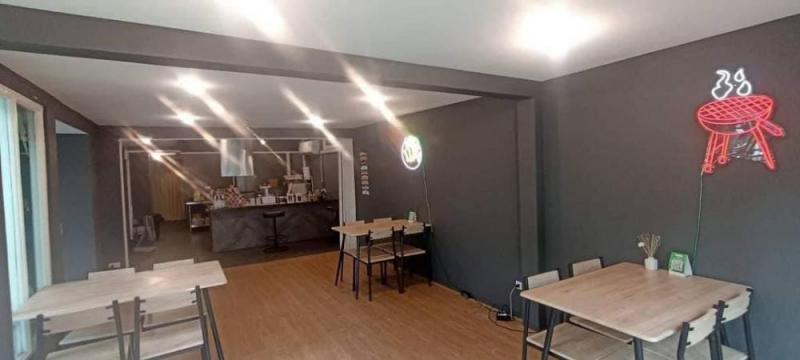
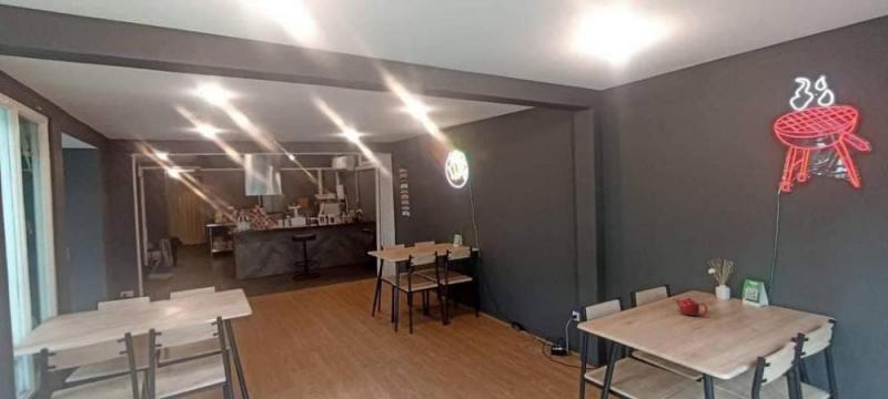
+ teapot [672,297,709,317]
